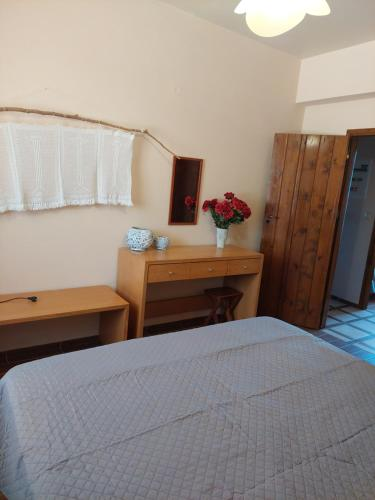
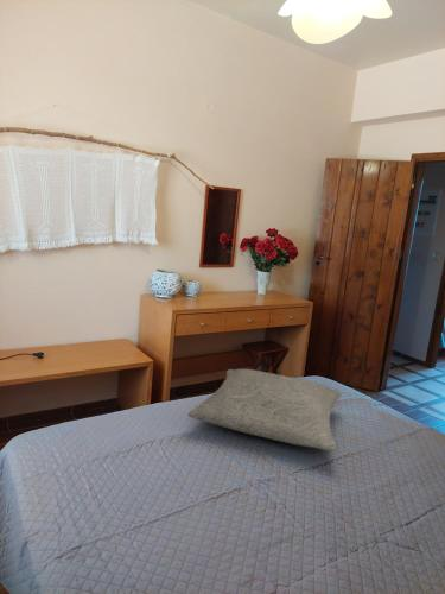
+ pillow [186,368,343,451]
